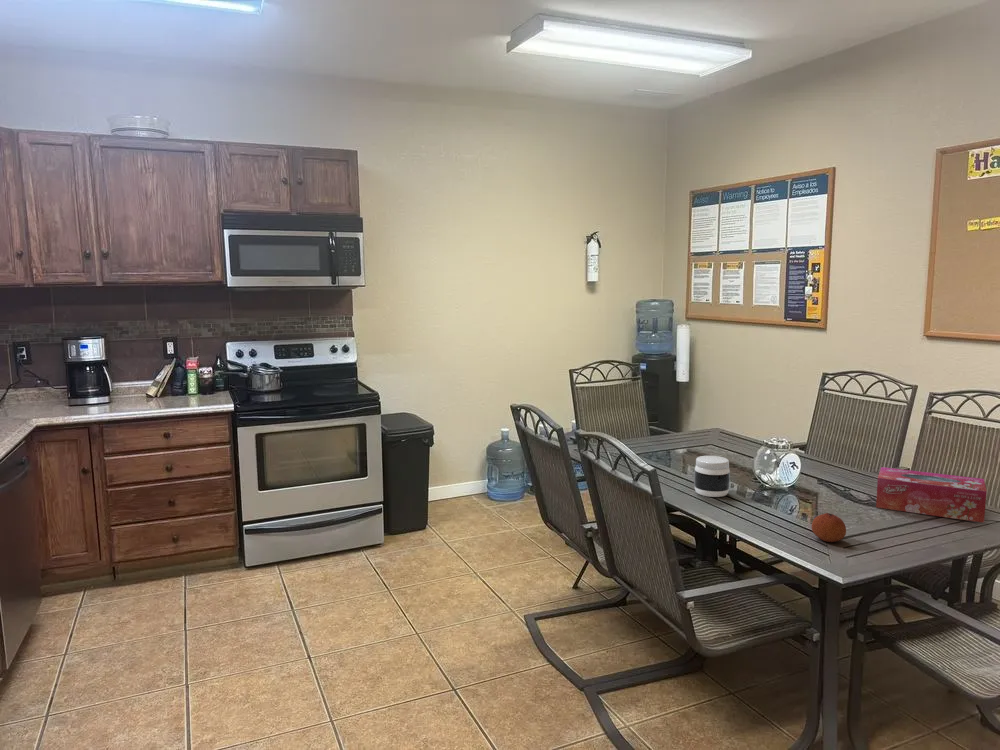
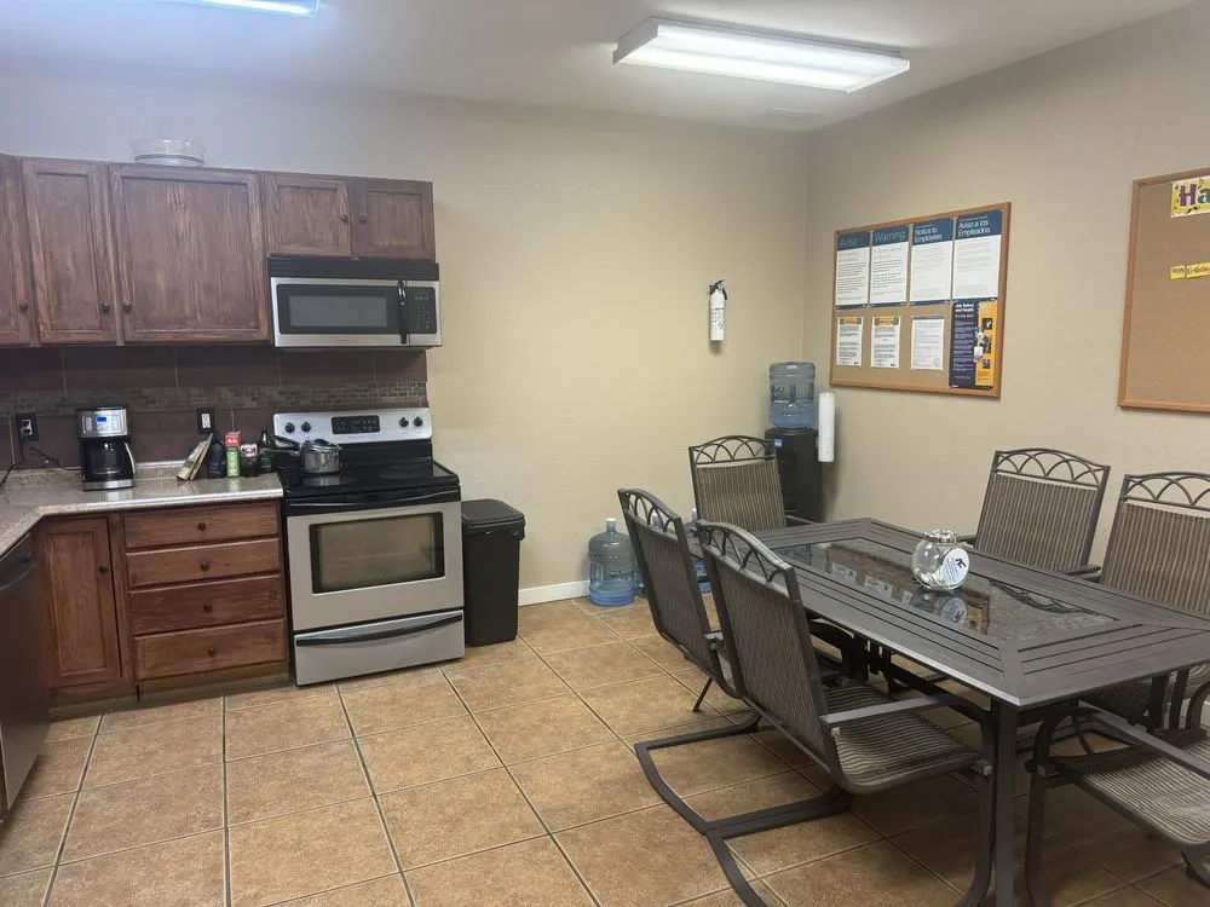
- fruit [811,512,847,543]
- tissue box [875,466,988,524]
- jar [693,455,731,498]
